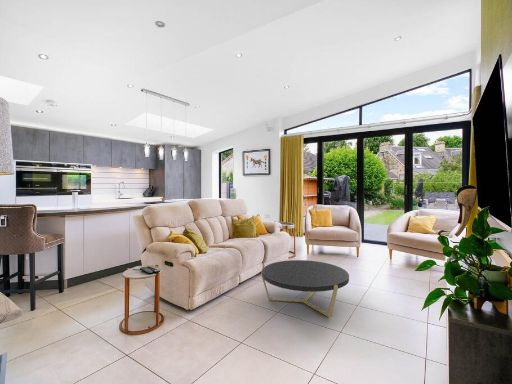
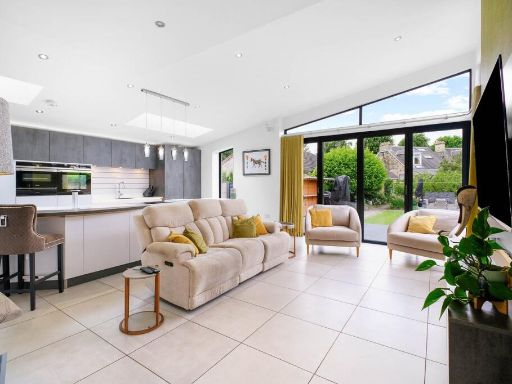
- coffee table [260,259,350,318]
